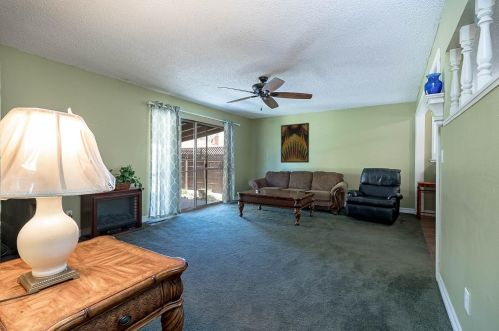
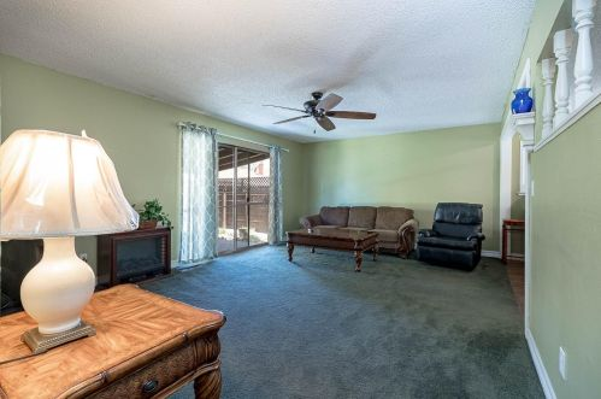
- wall art [280,122,310,164]
